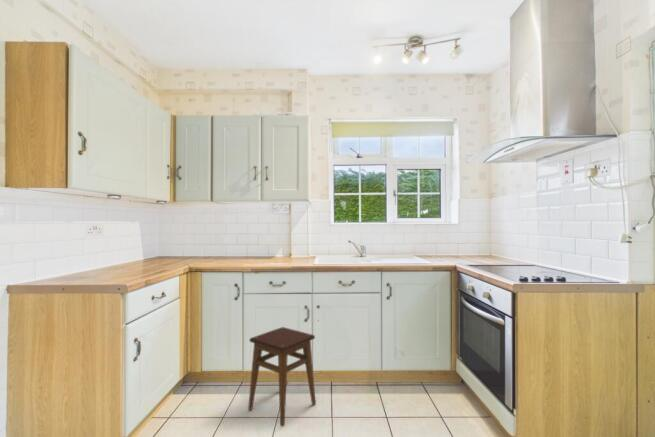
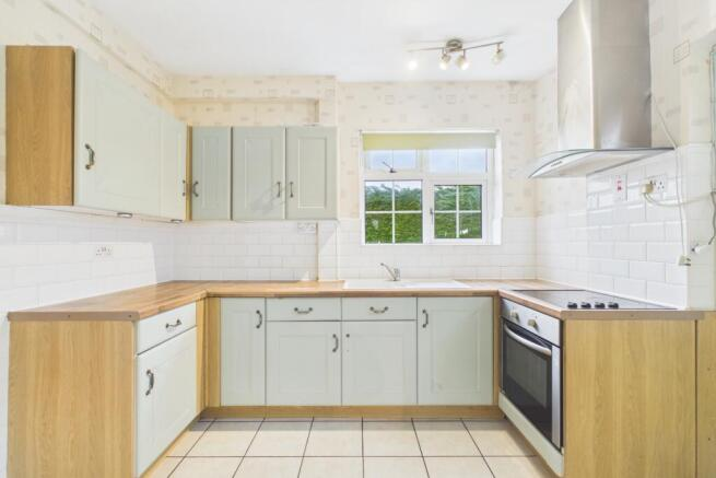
- stool [247,326,317,428]
